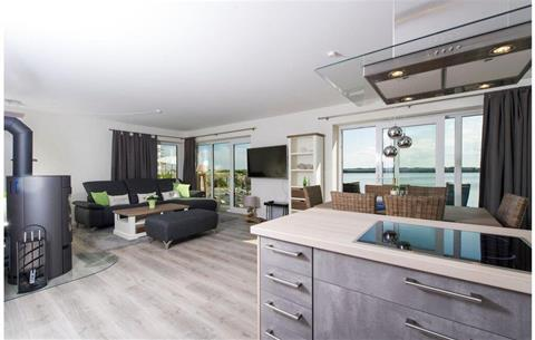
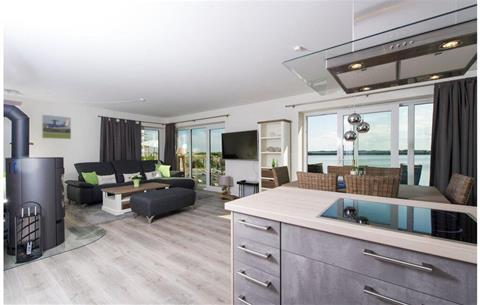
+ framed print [41,113,72,140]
